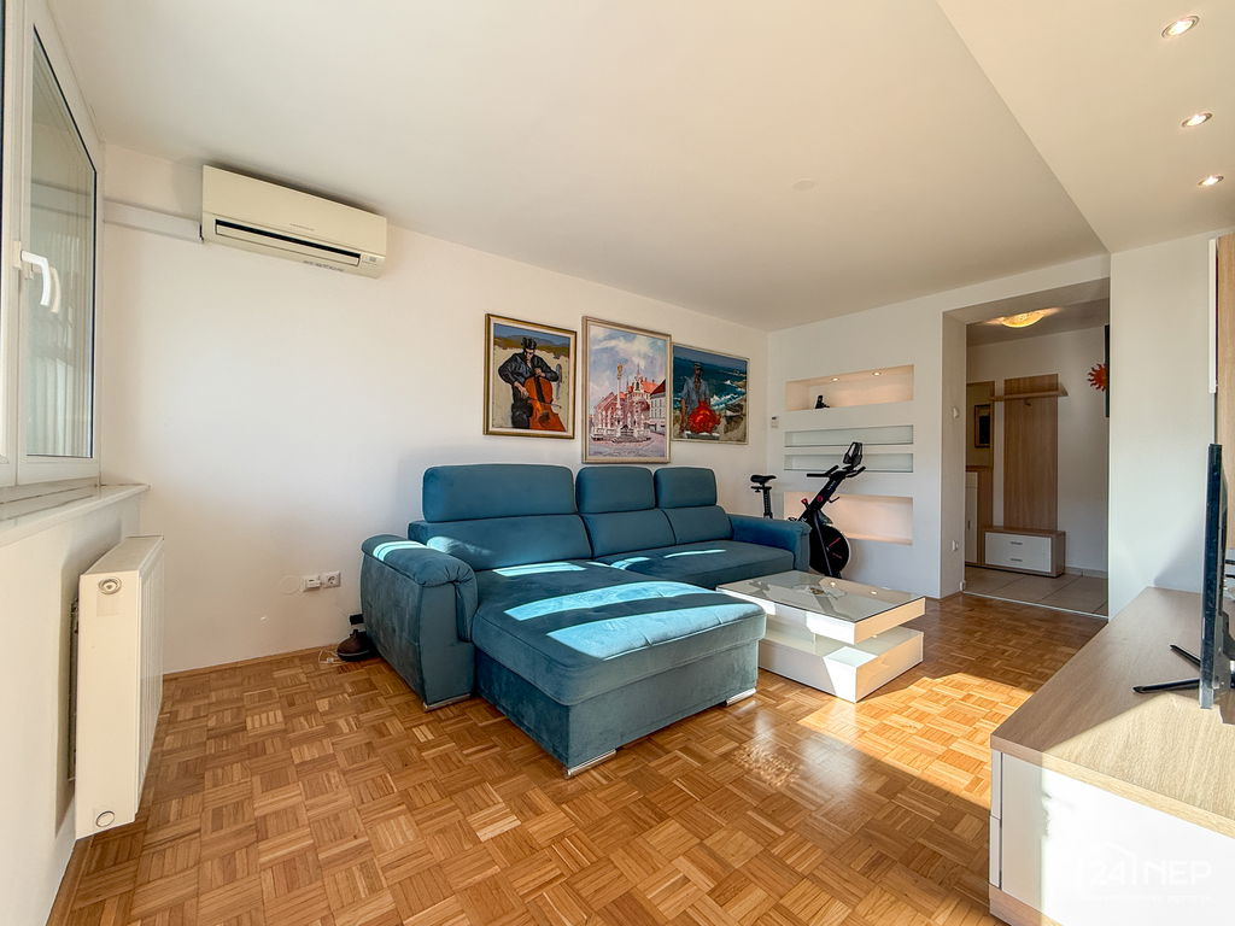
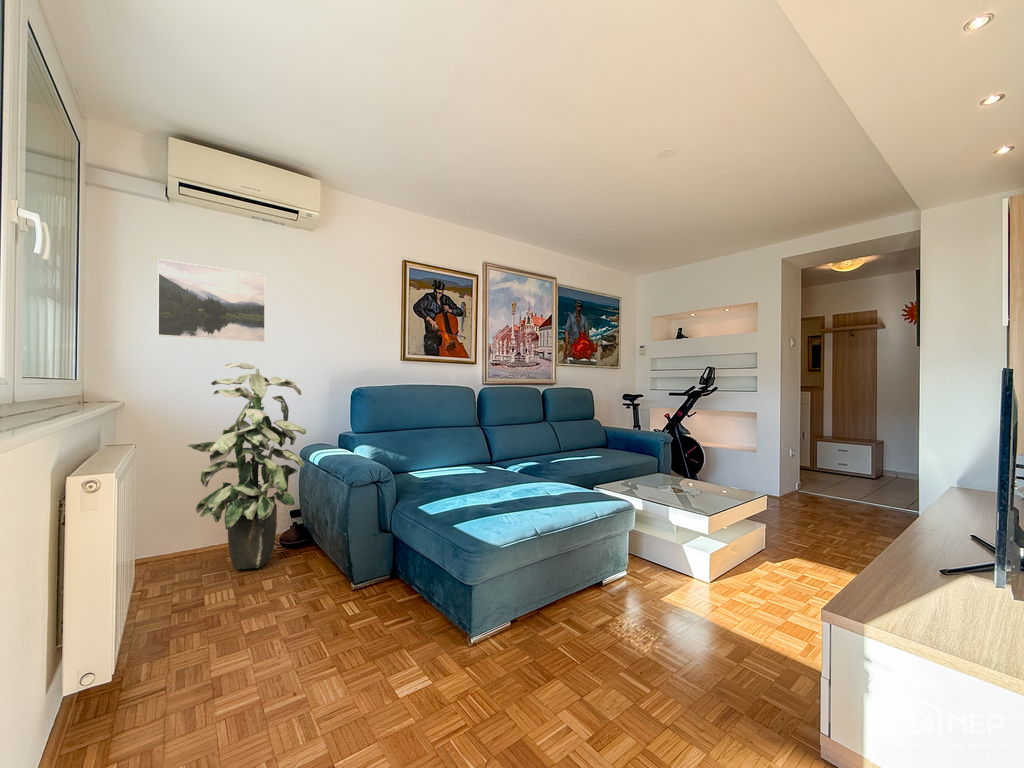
+ indoor plant [186,362,307,570]
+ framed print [157,258,266,343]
